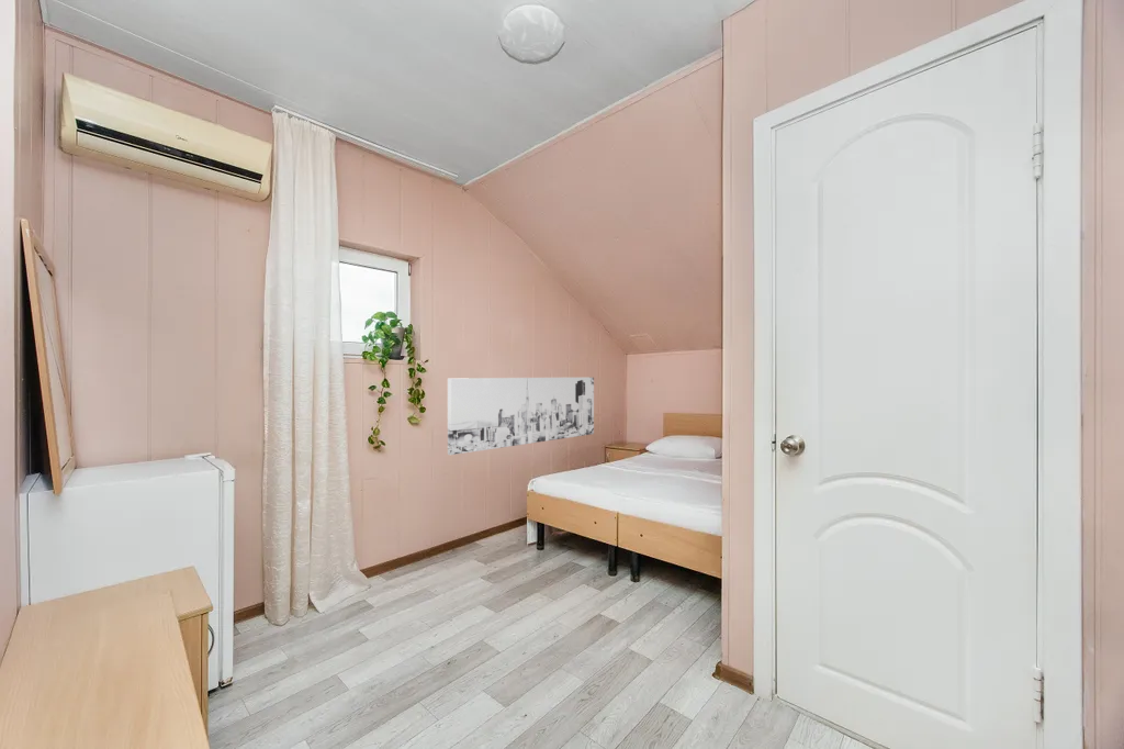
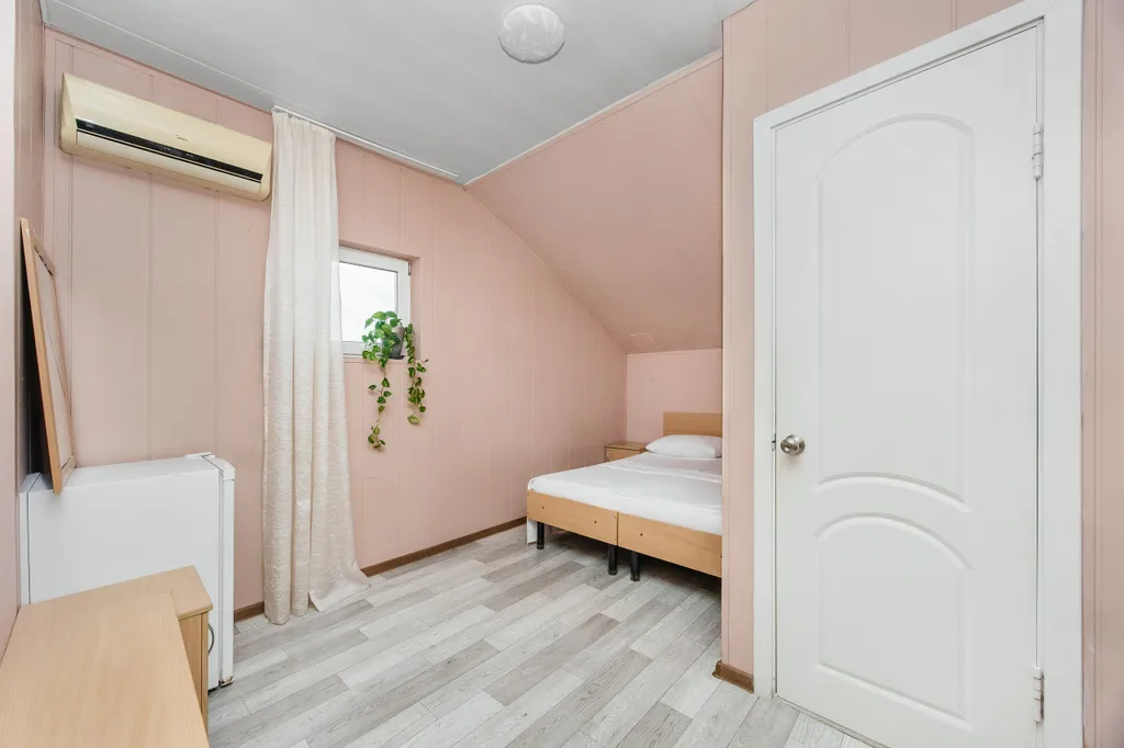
- wall art [447,377,595,456]
